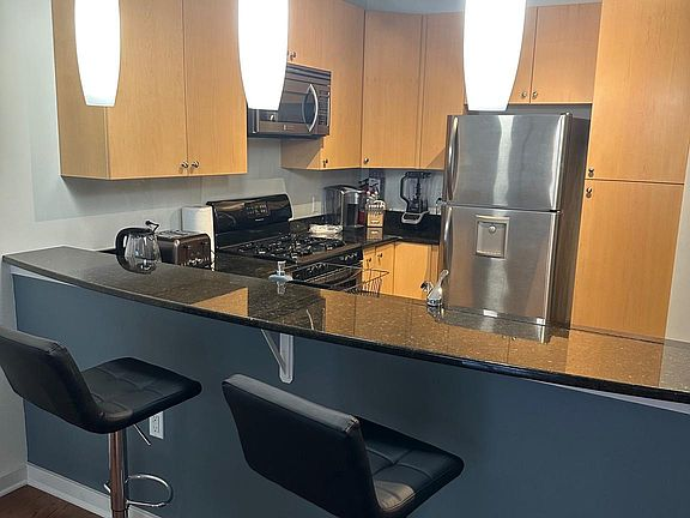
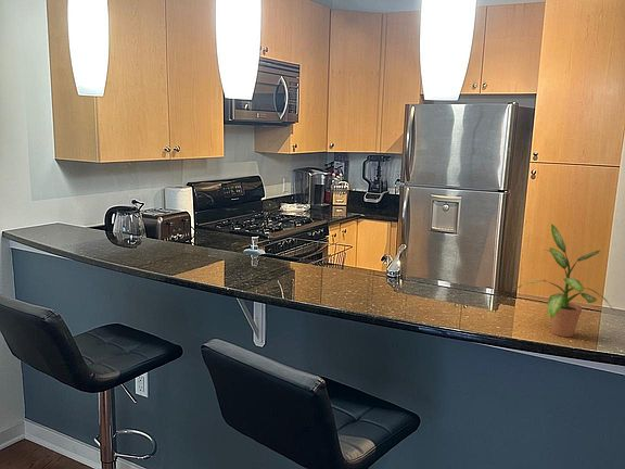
+ potted plant [516,223,616,338]
